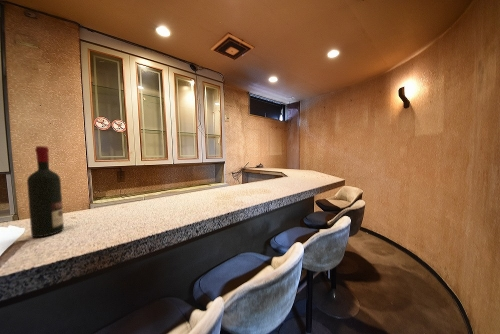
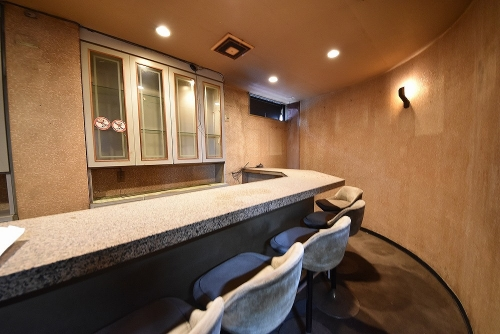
- alcohol [26,145,65,238]
